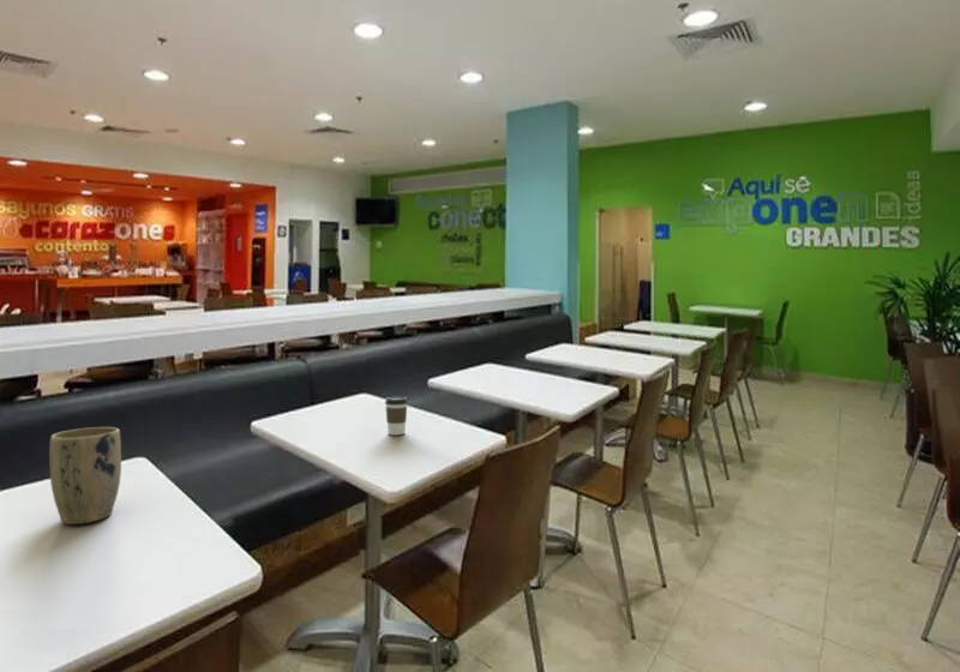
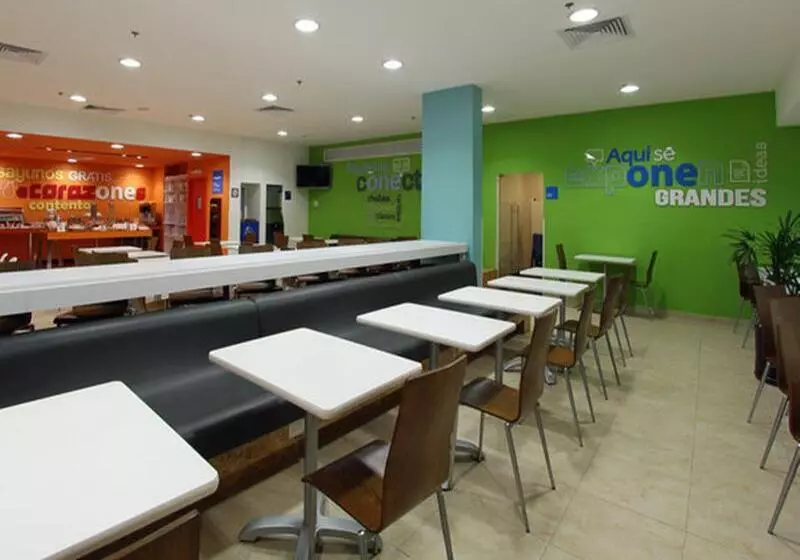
- plant pot [48,426,122,526]
- coffee cup [384,396,409,436]
